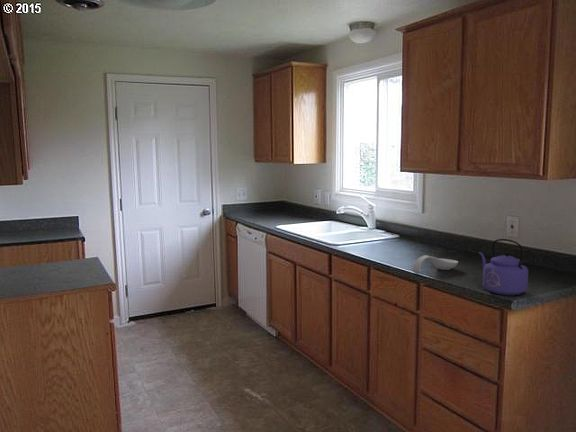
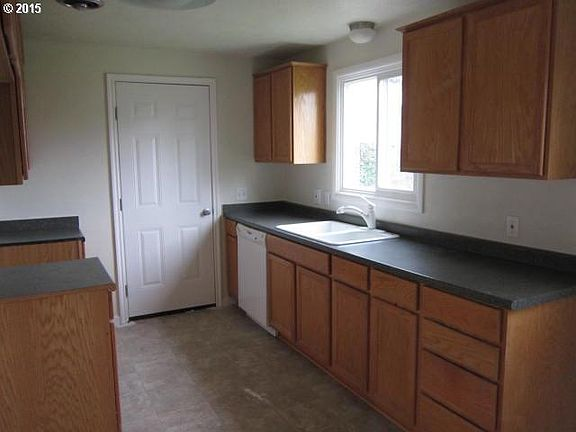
- spoon rest [412,254,459,273]
- kettle [478,238,529,296]
